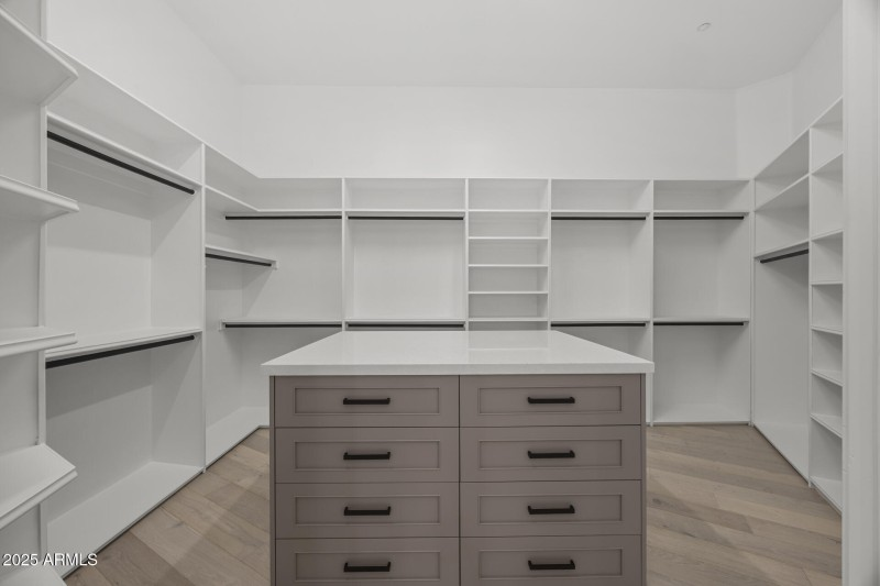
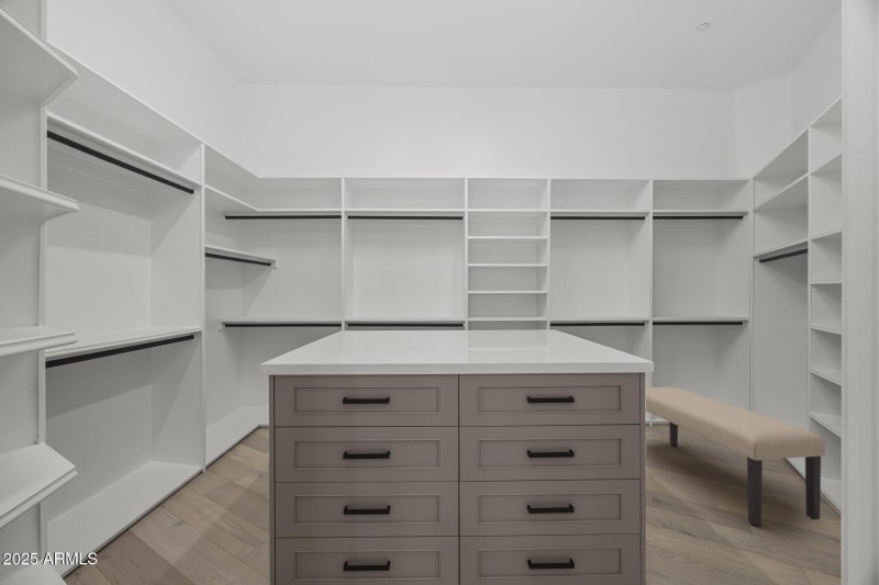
+ bench [645,386,826,527]
